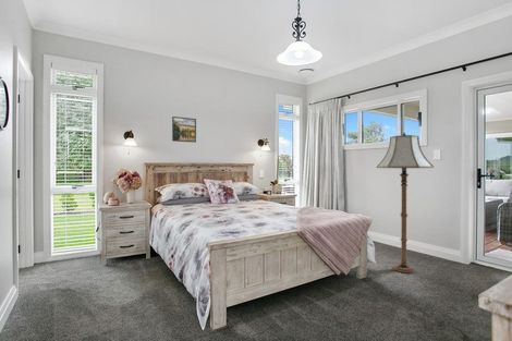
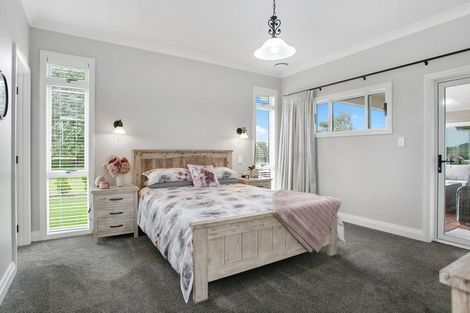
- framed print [171,115,197,144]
- floor lamp [376,132,435,275]
